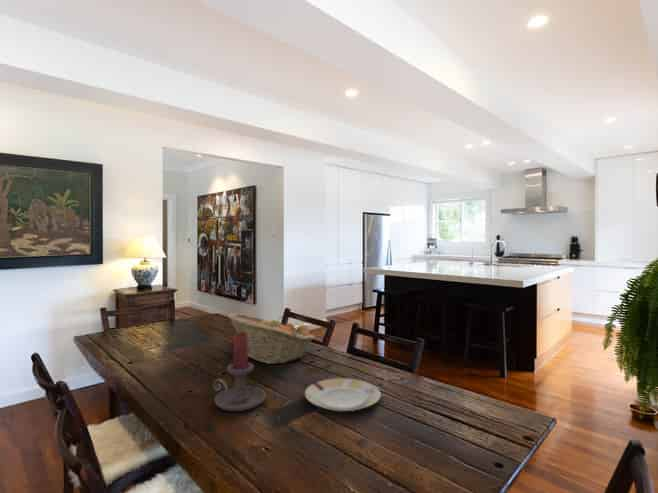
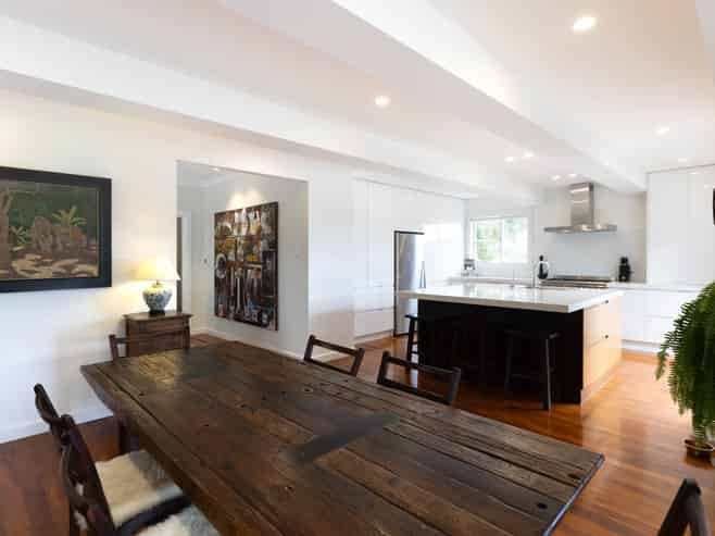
- fruit basket [227,312,316,365]
- plate [304,377,382,412]
- candle holder [212,331,267,412]
